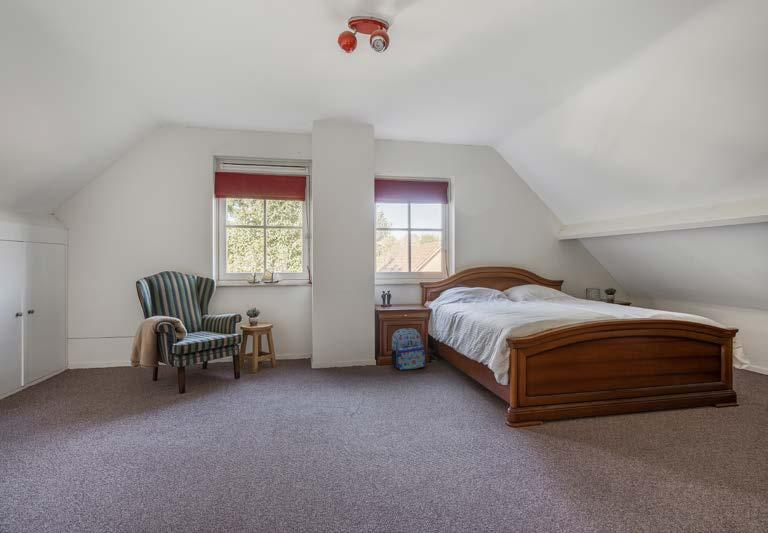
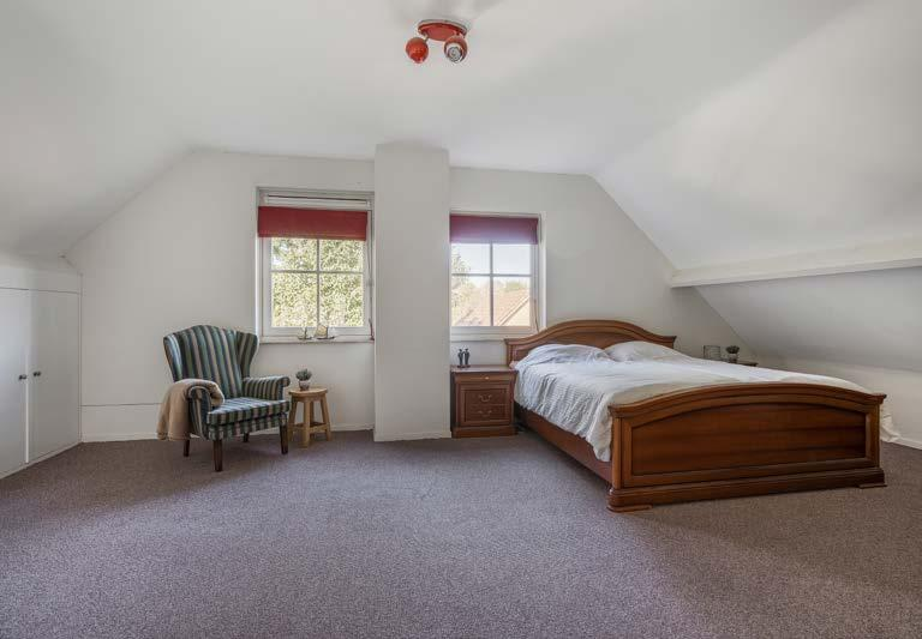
- backpack [391,327,427,371]
